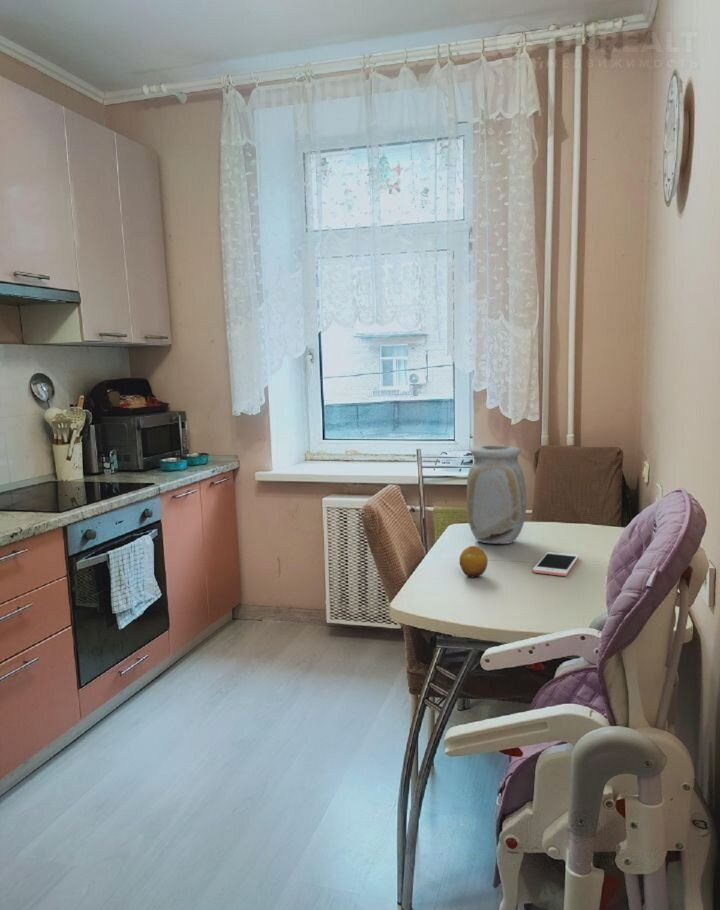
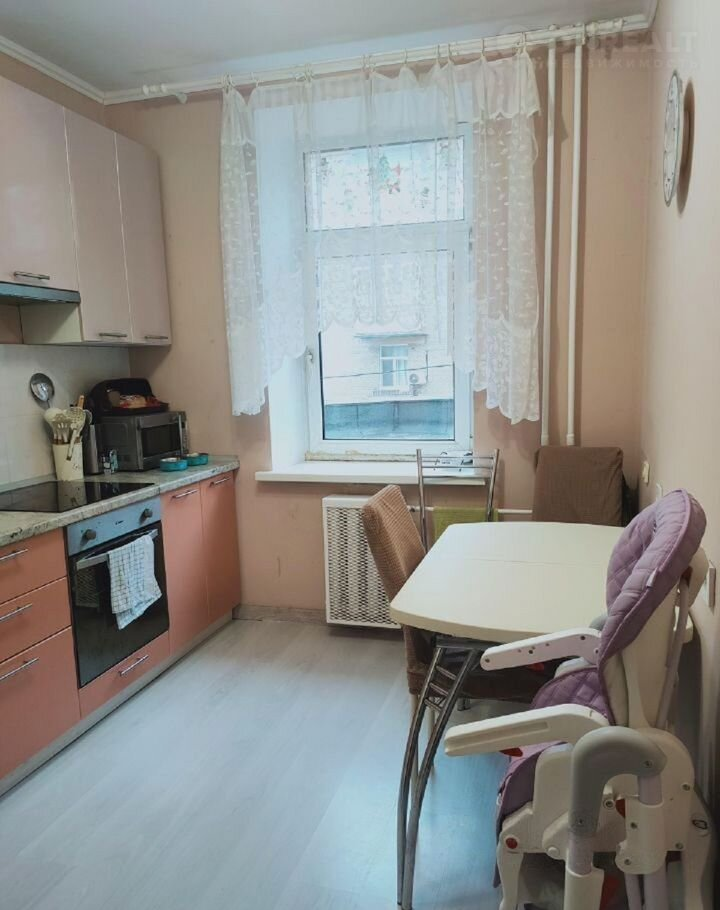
- vase [466,444,527,545]
- cell phone [532,551,580,577]
- fruit [458,545,489,578]
